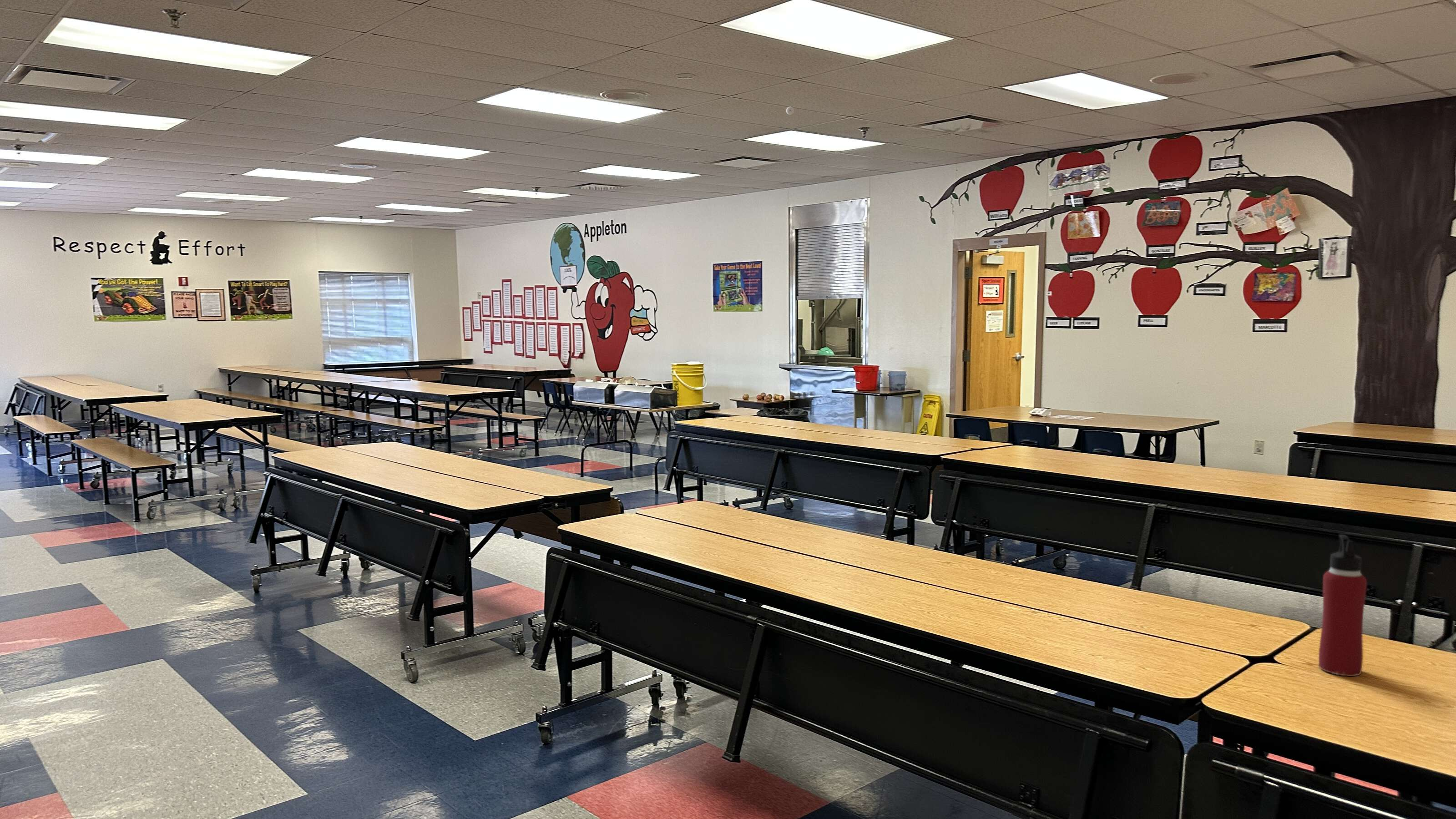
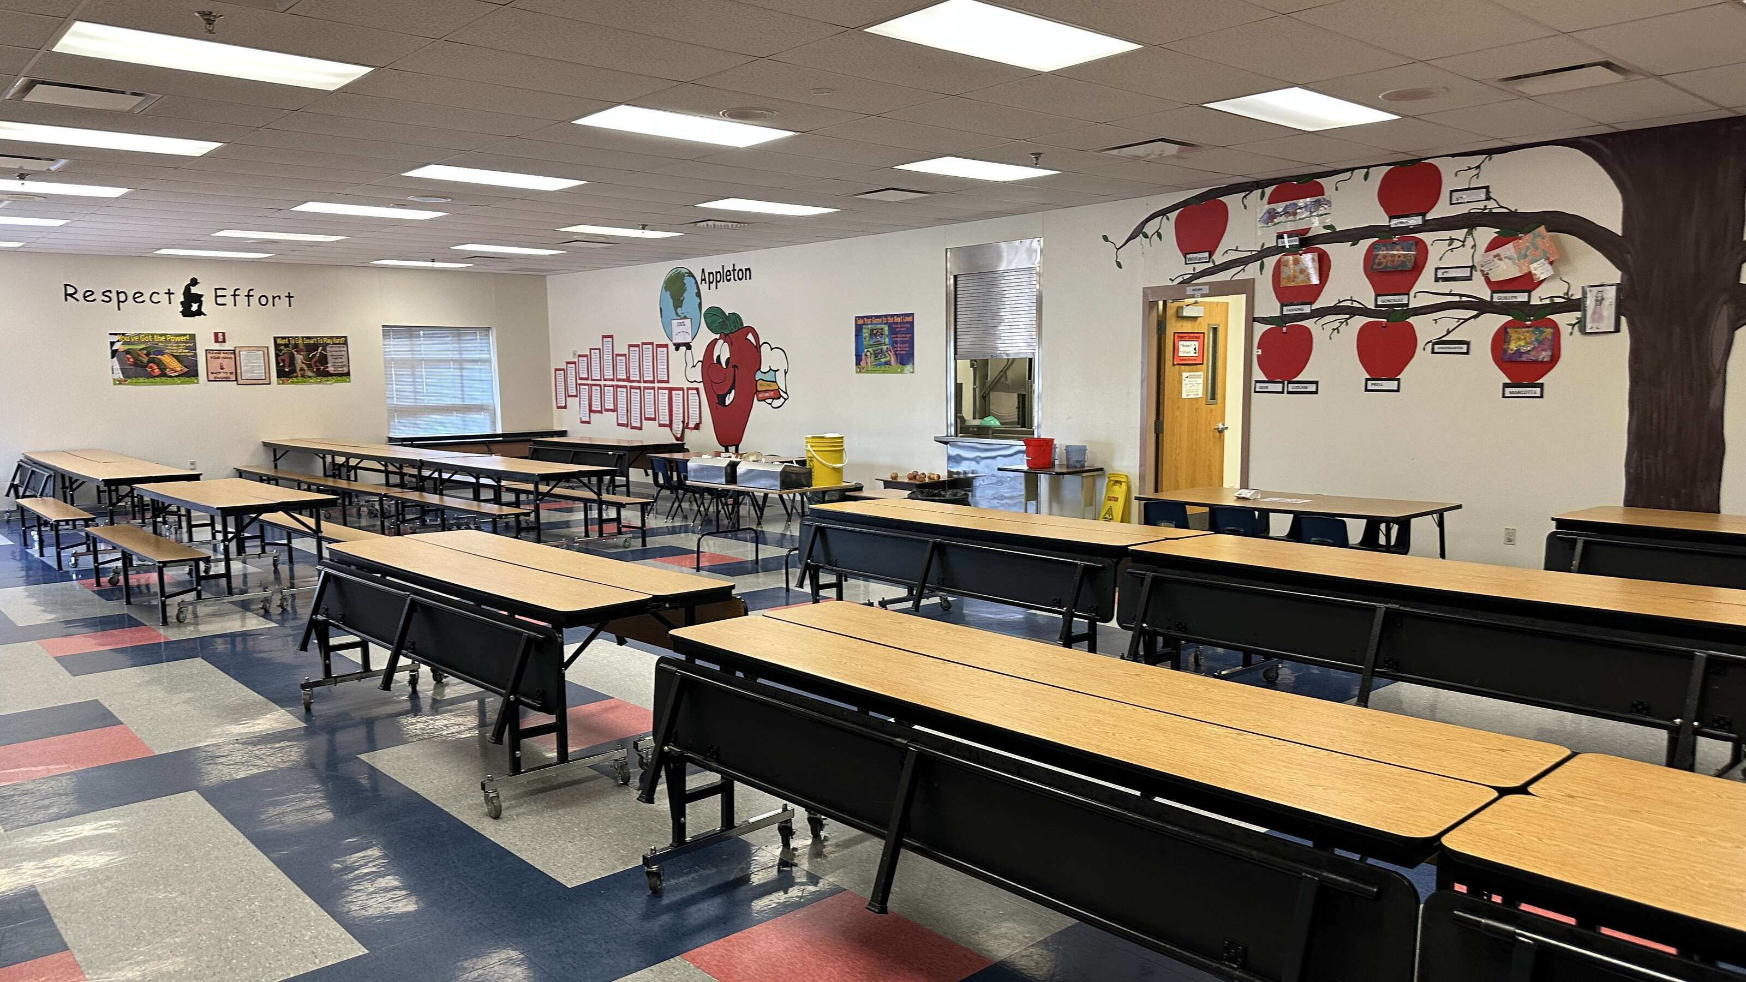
- water bottle [1318,534,1367,677]
- smoke detector [786,106,794,115]
